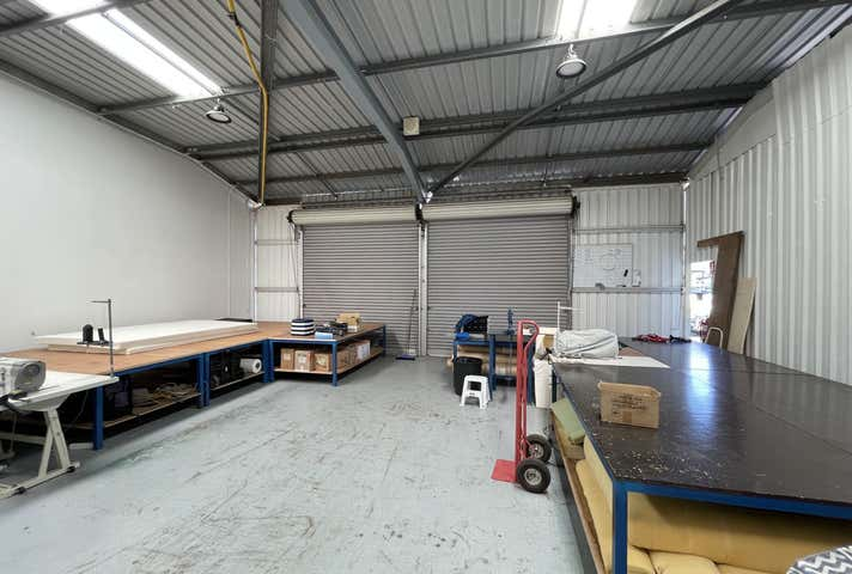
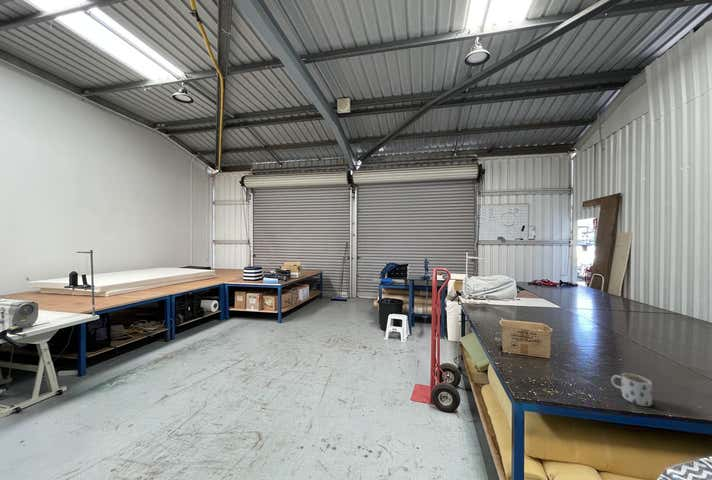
+ mug [610,372,653,407]
